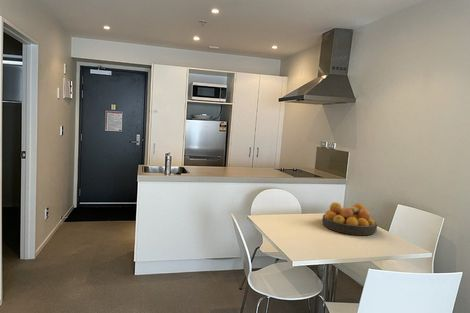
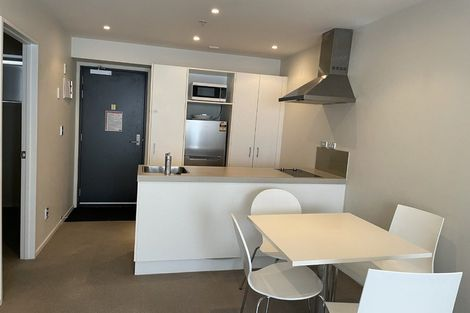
- fruit bowl [321,201,378,236]
